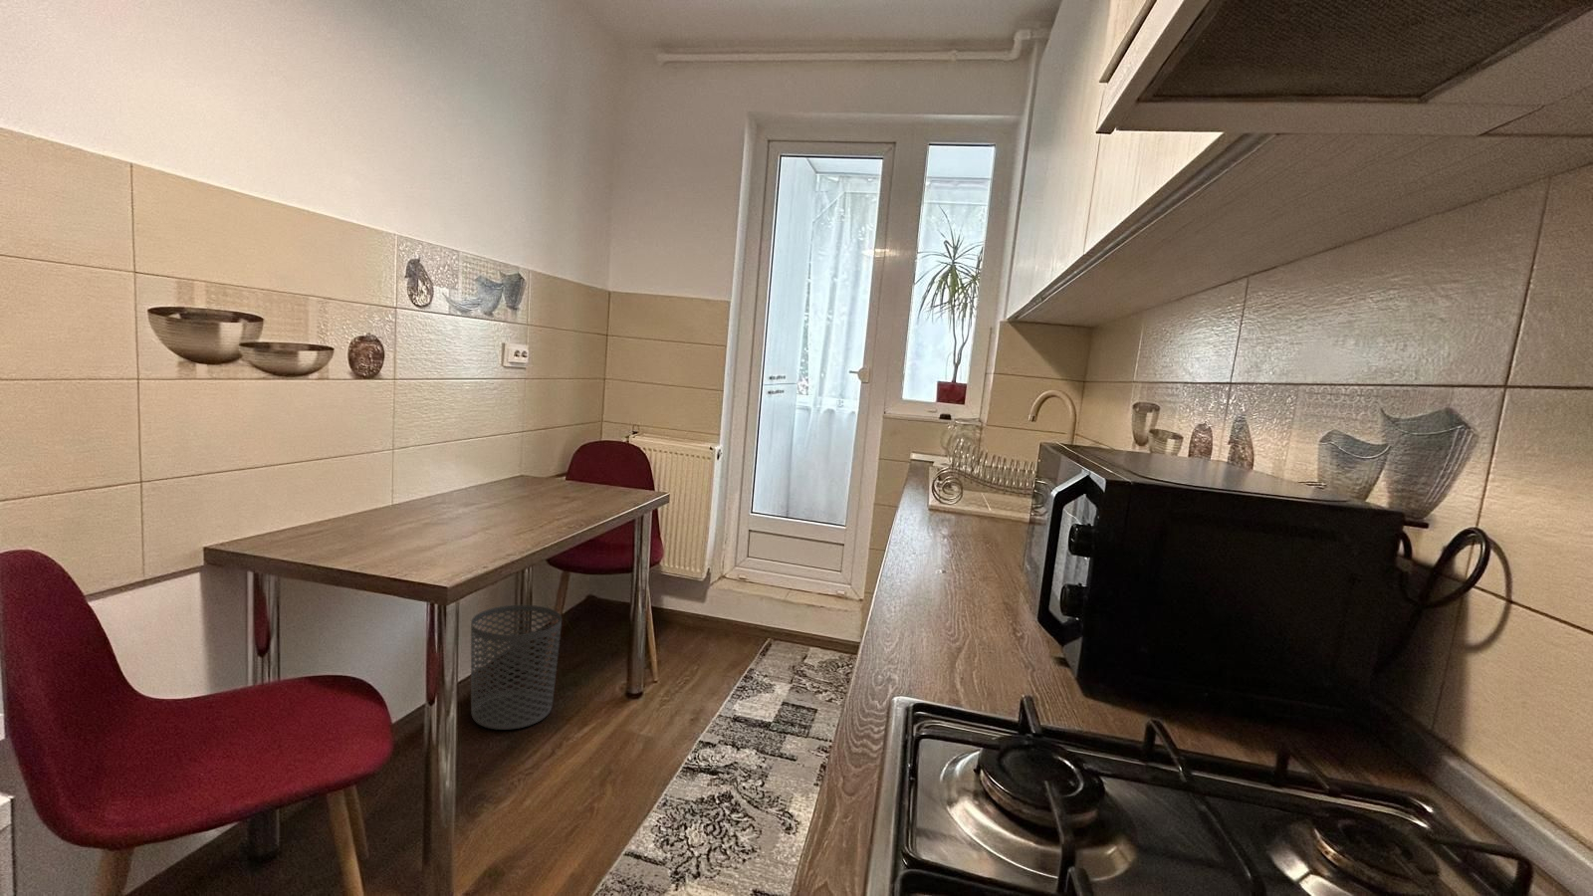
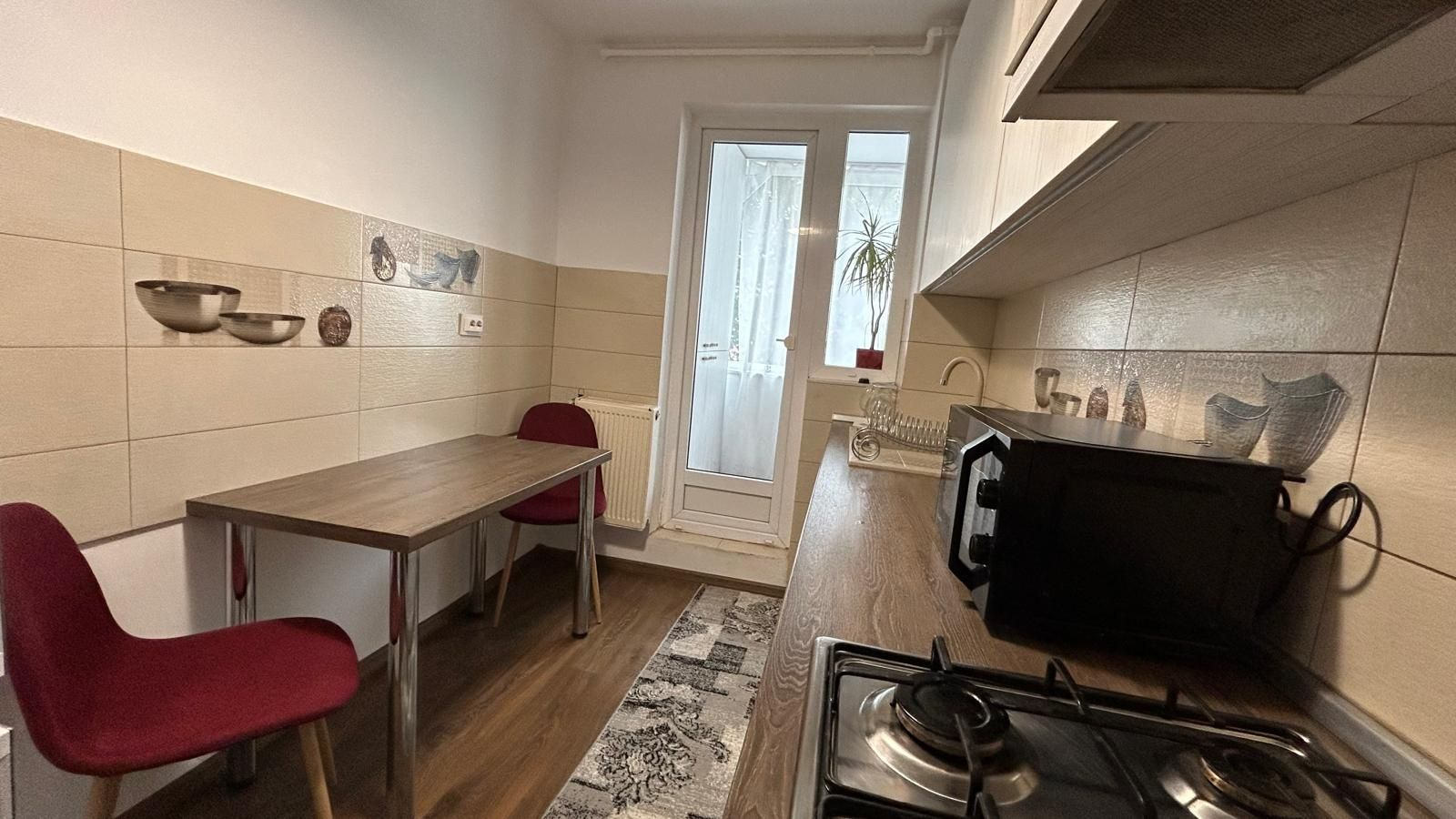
- waste bin [470,604,562,731]
